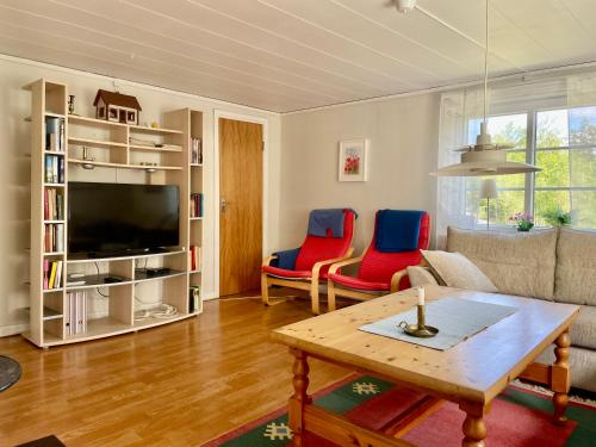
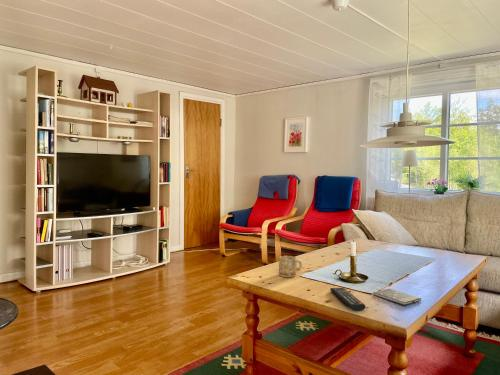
+ smartphone [372,288,422,306]
+ remote control [329,287,366,312]
+ mug [278,255,303,278]
